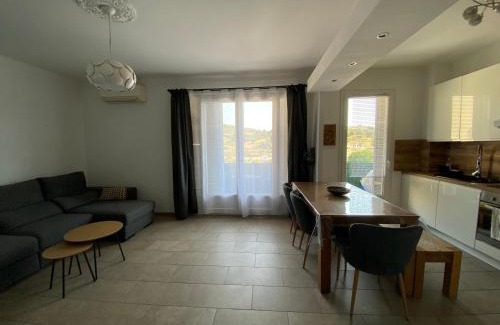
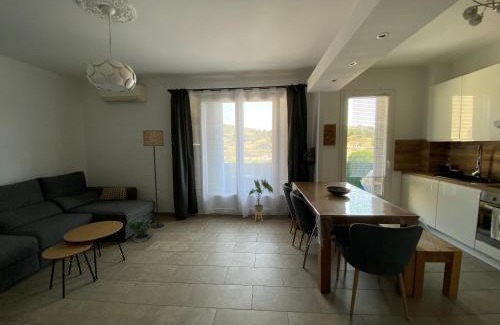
+ potted plant [125,214,154,244]
+ floor lamp [142,129,165,229]
+ house plant [248,178,274,223]
